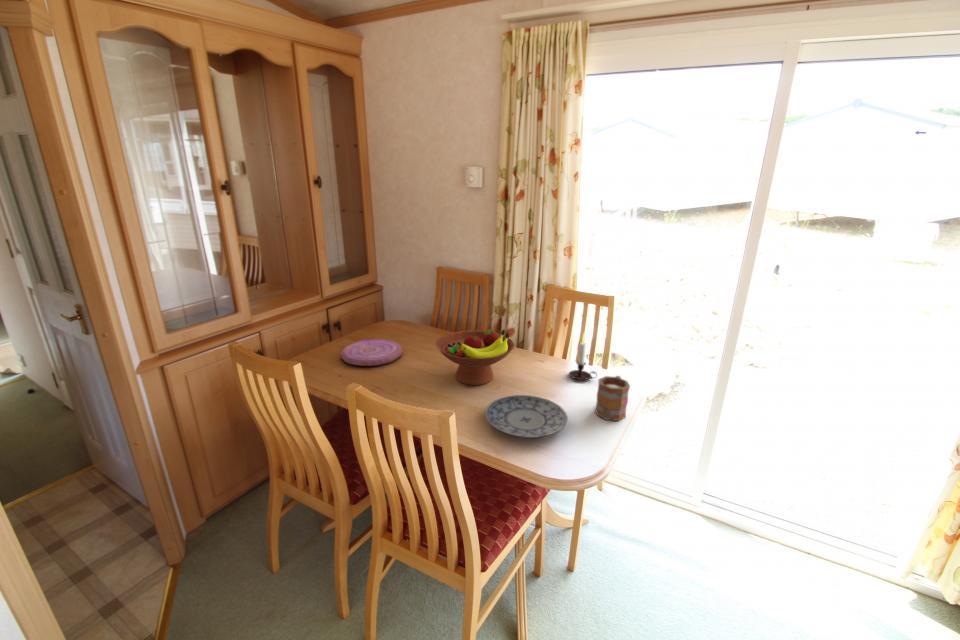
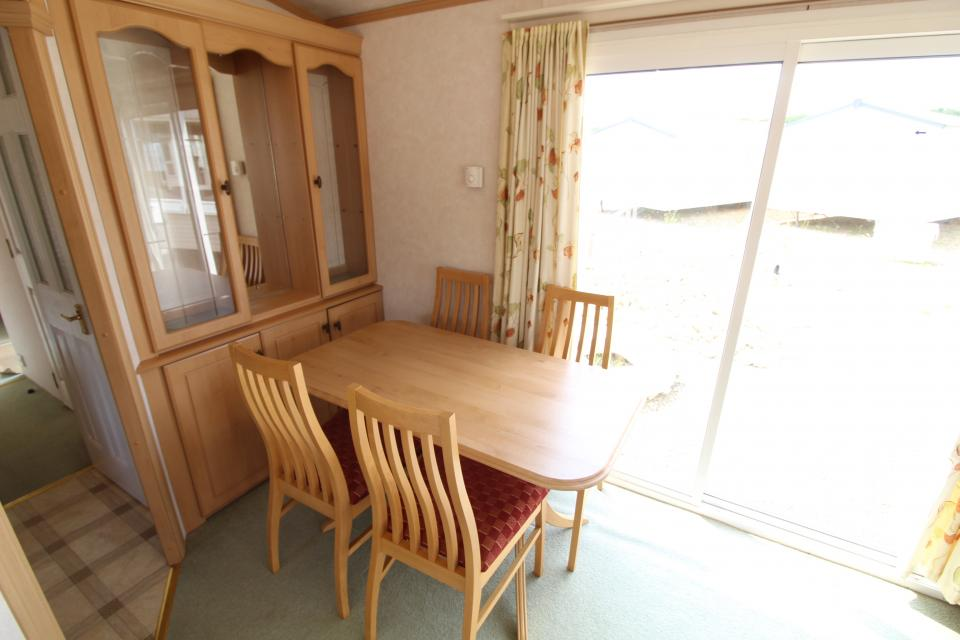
- plate [339,338,403,367]
- plate [484,394,568,439]
- candle [568,332,598,381]
- mug [594,375,631,422]
- fruit bowl [435,329,515,386]
